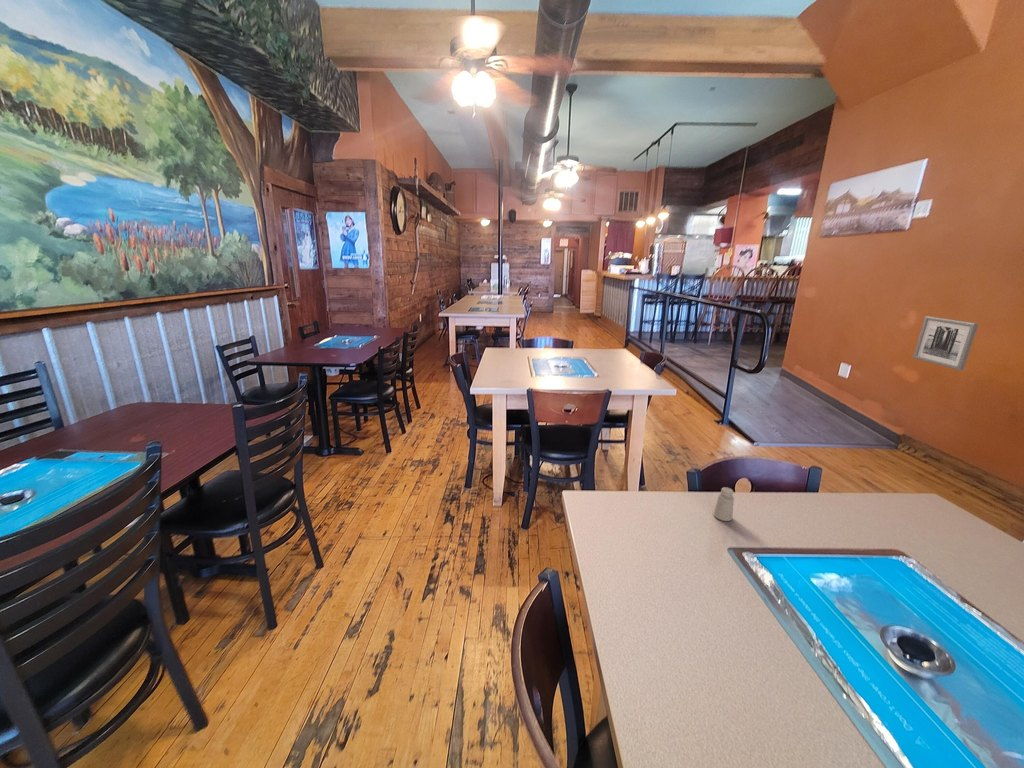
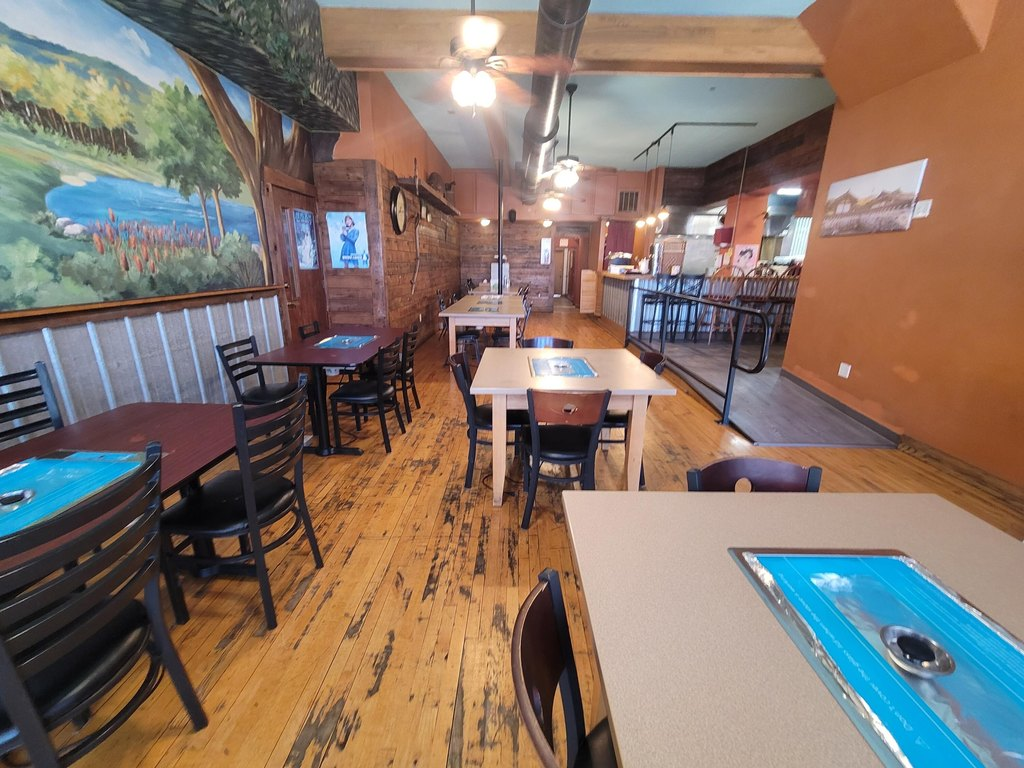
- wall art [912,315,979,371]
- saltshaker [713,486,735,522]
